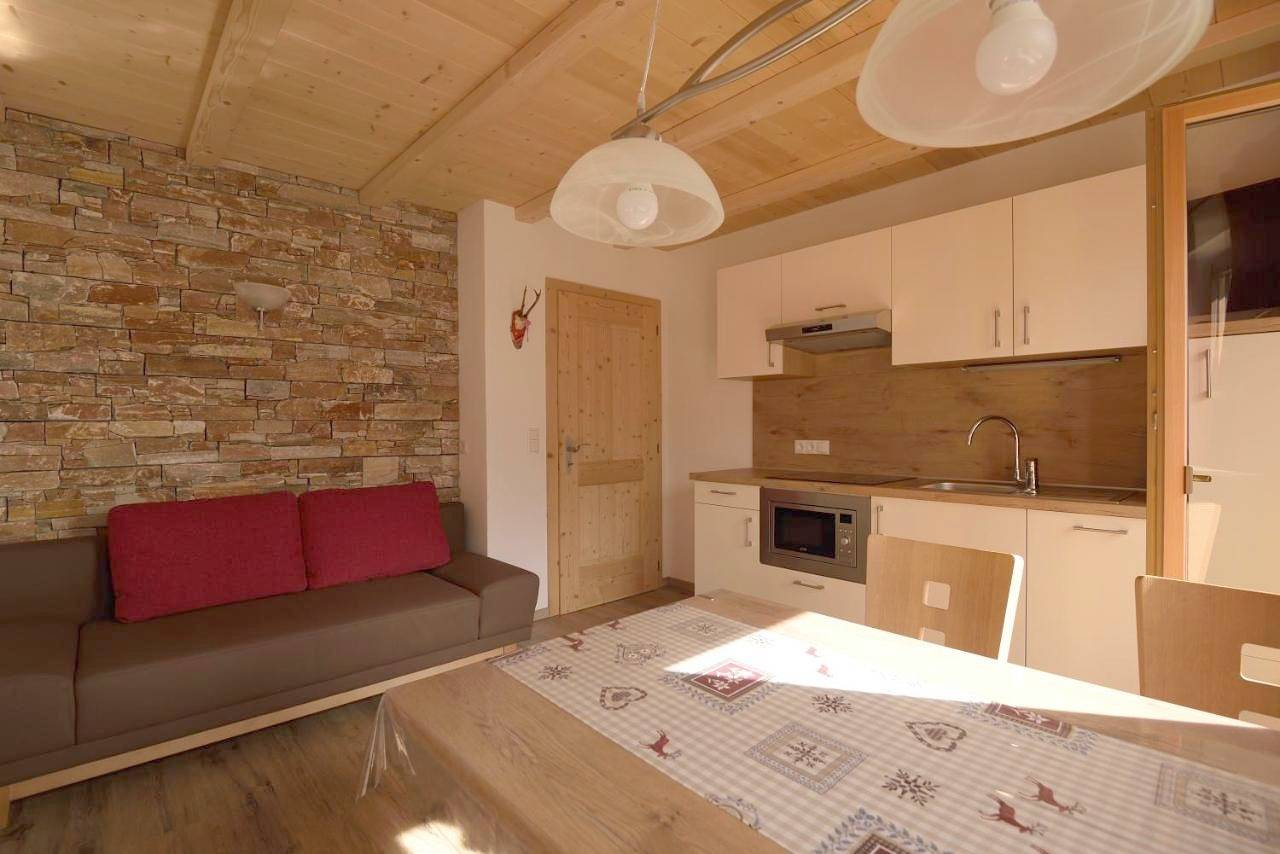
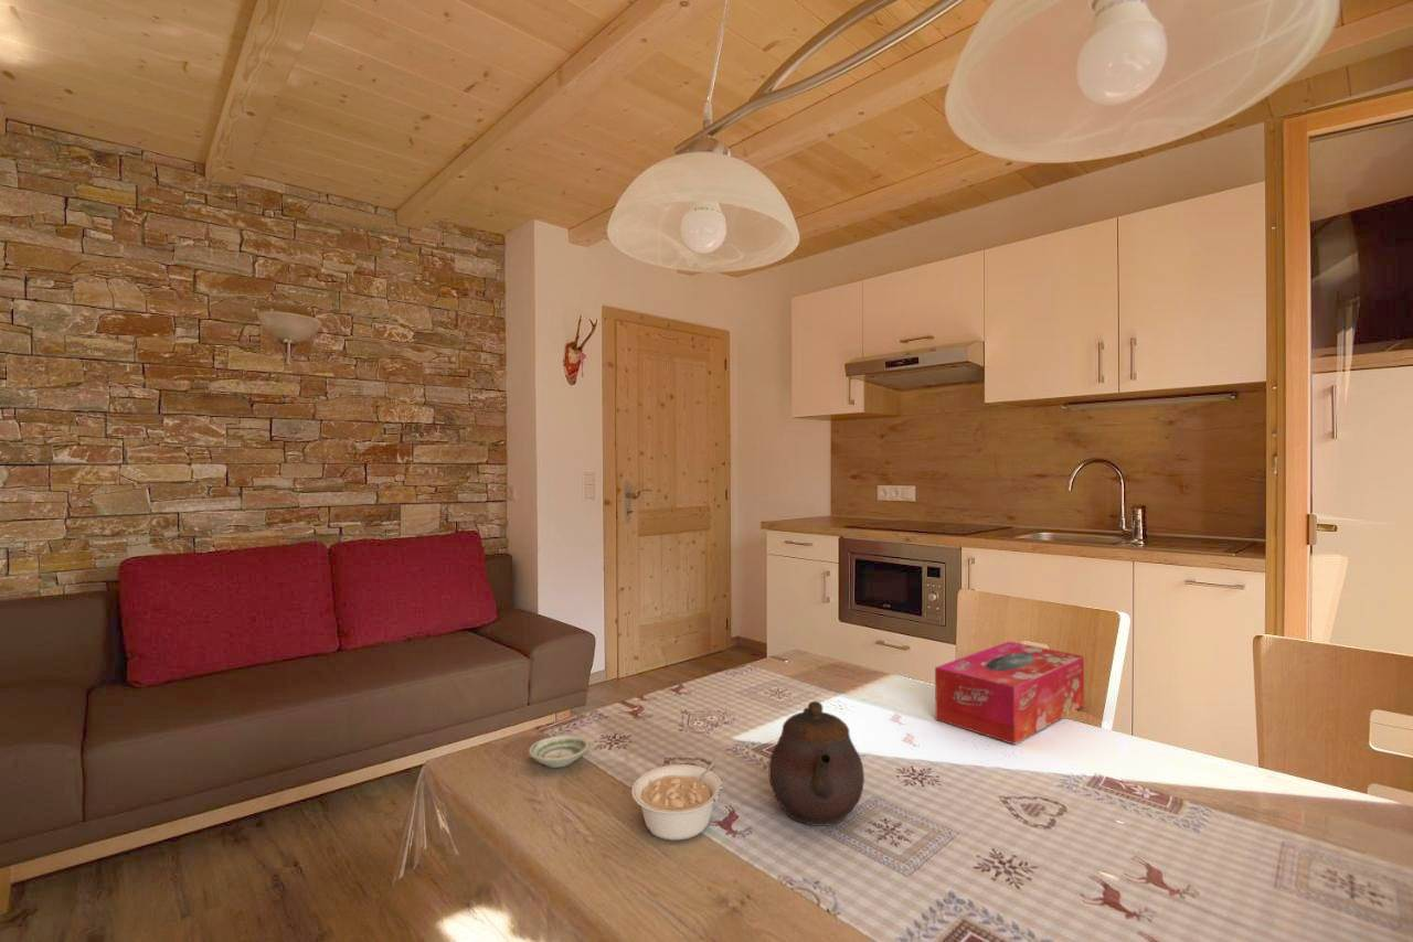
+ saucer [528,735,589,769]
+ legume [630,754,724,842]
+ teapot [768,700,865,827]
+ tissue box [934,641,1085,746]
